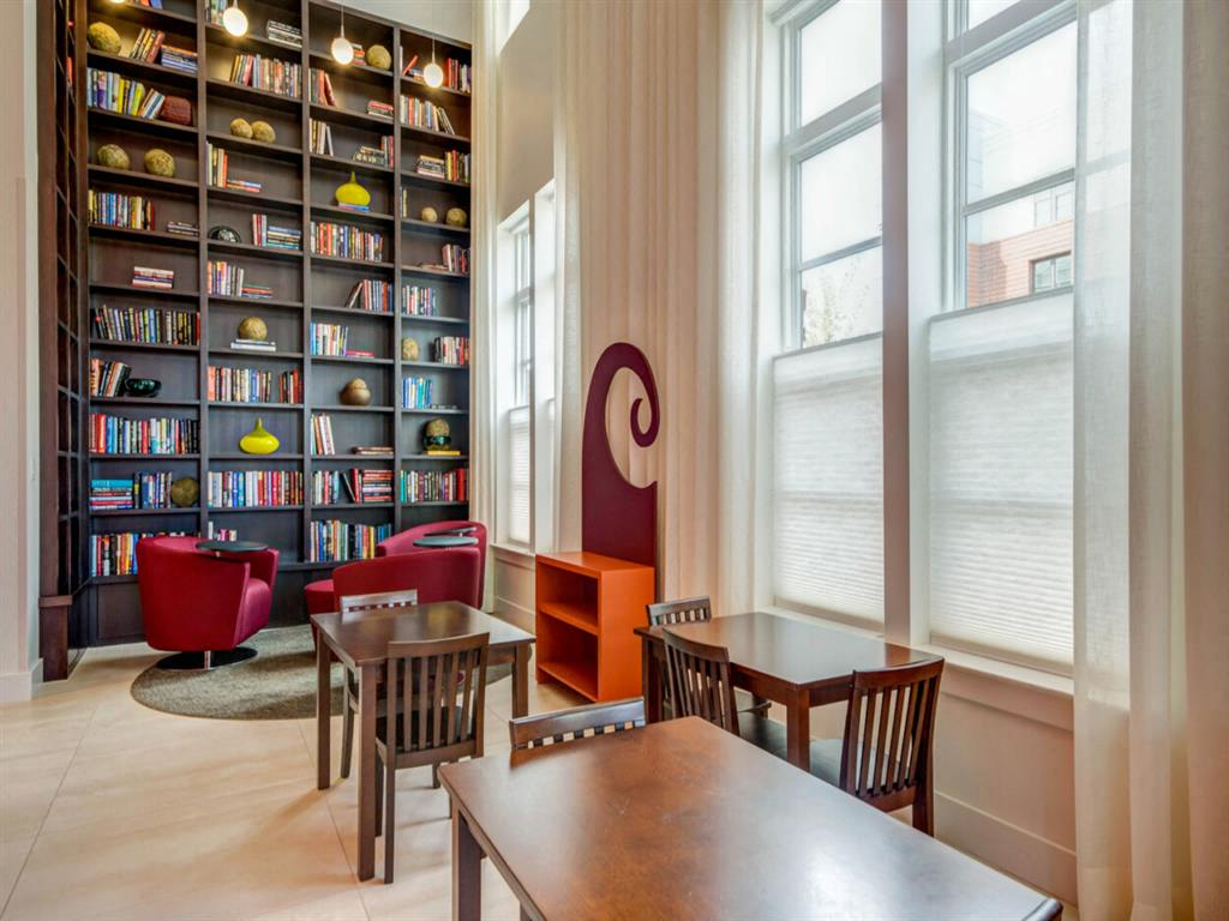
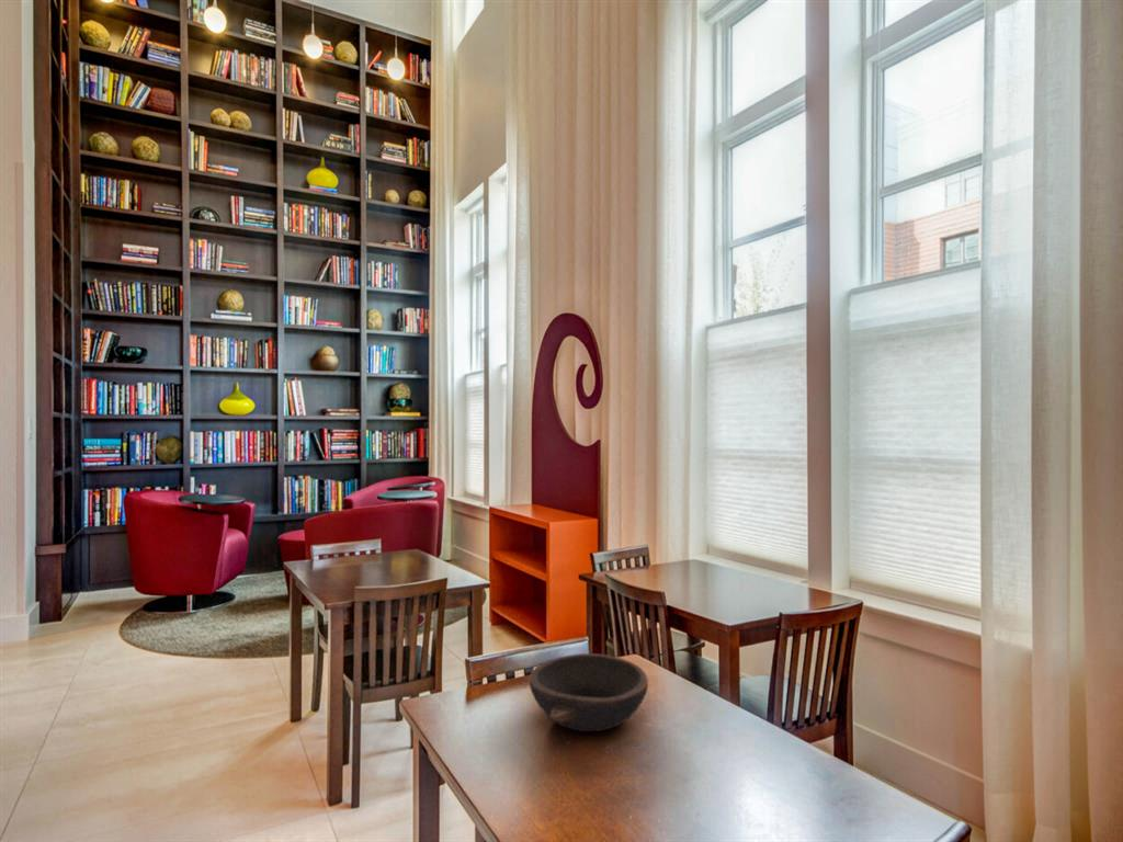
+ bowl [529,652,649,732]
